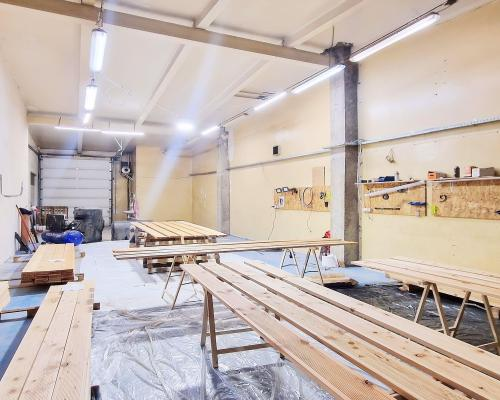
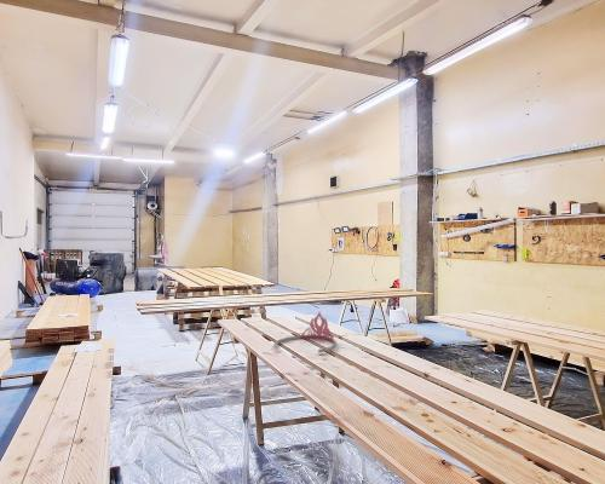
+ tiara [273,311,338,355]
